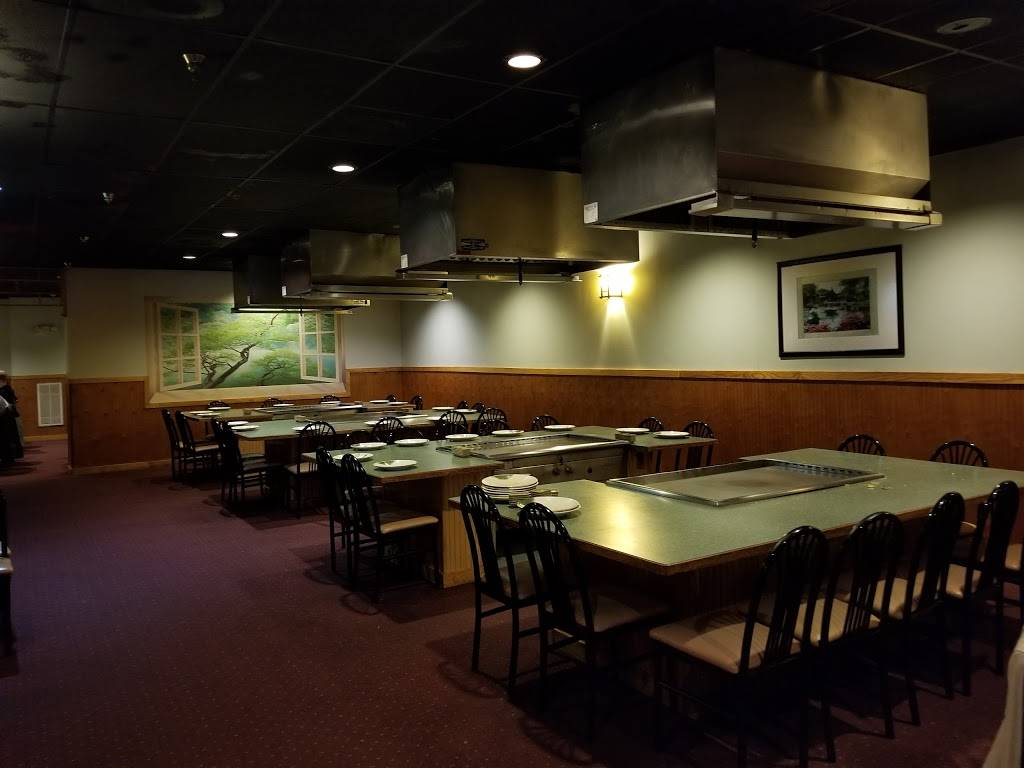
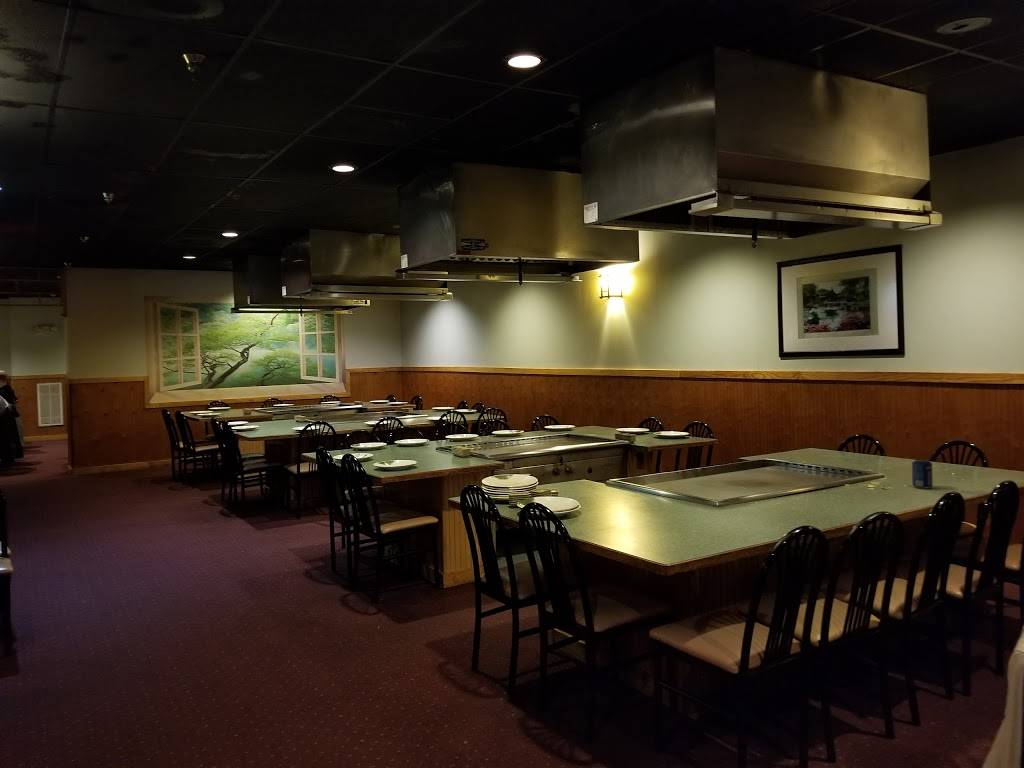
+ beverage can [911,459,934,489]
